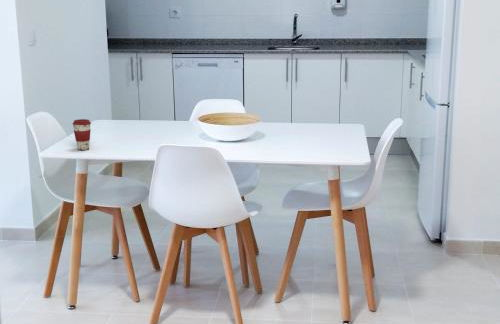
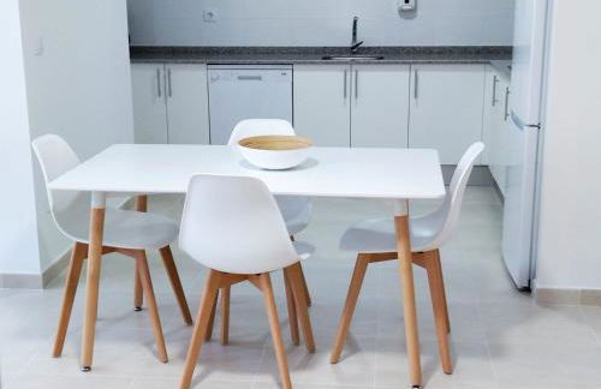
- coffee cup [71,118,92,151]
